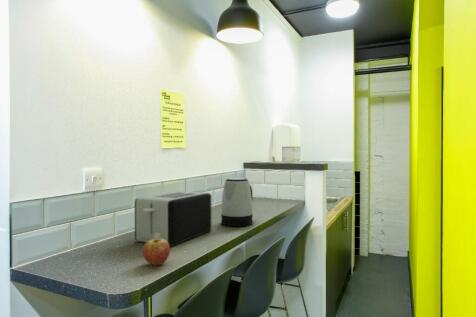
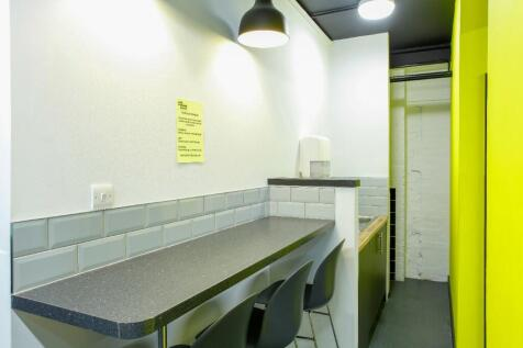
- kettle [220,176,254,227]
- toaster [134,190,212,247]
- fruit [142,238,171,266]
